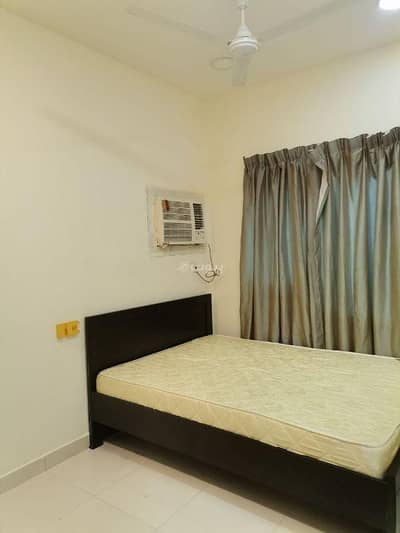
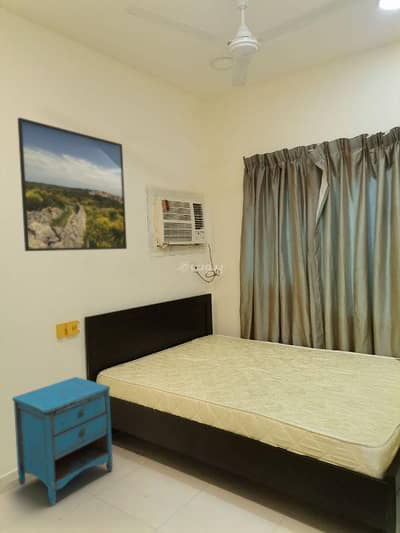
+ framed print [17,116,128,252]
+ nightstand [11,376,114,507]
